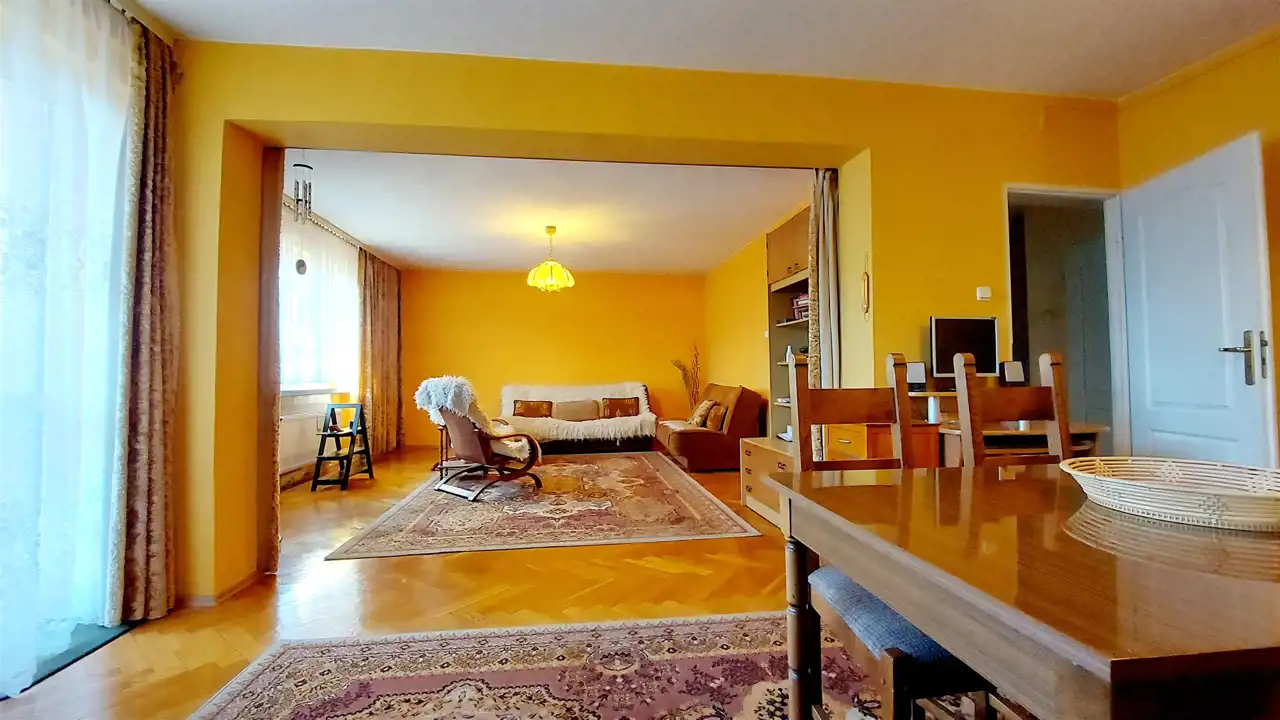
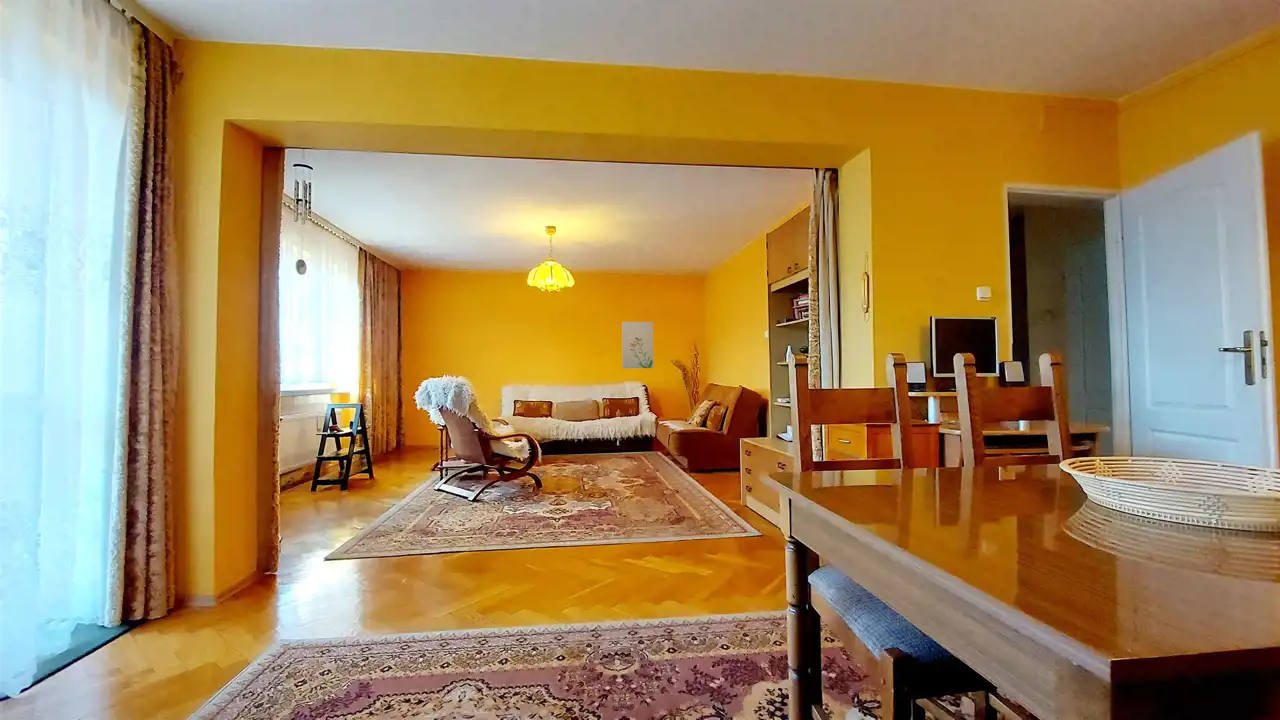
+ wall art [621,321,654,369]
